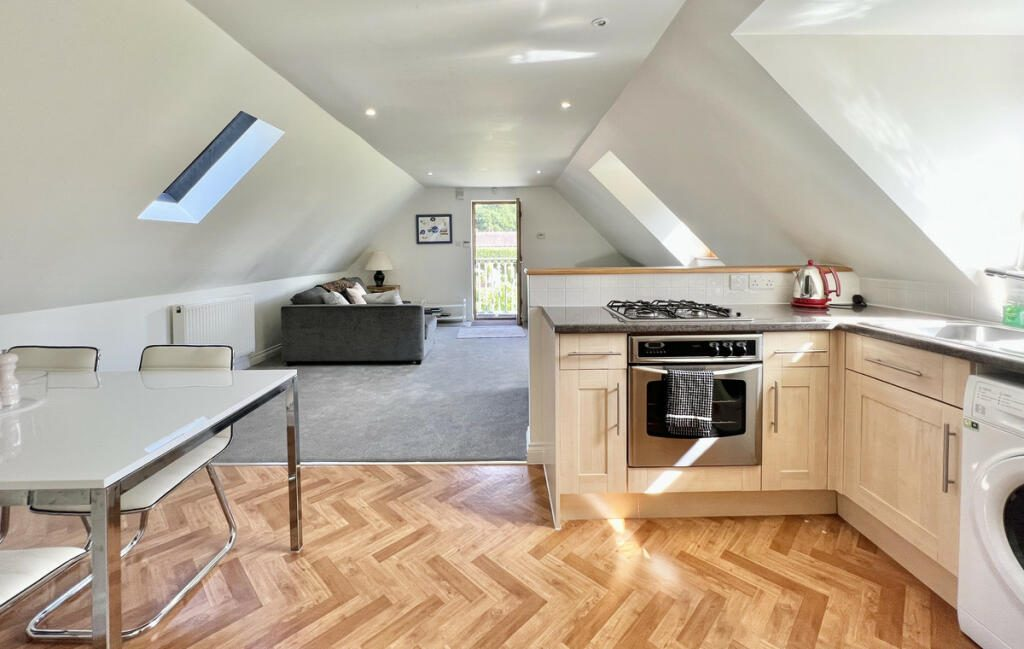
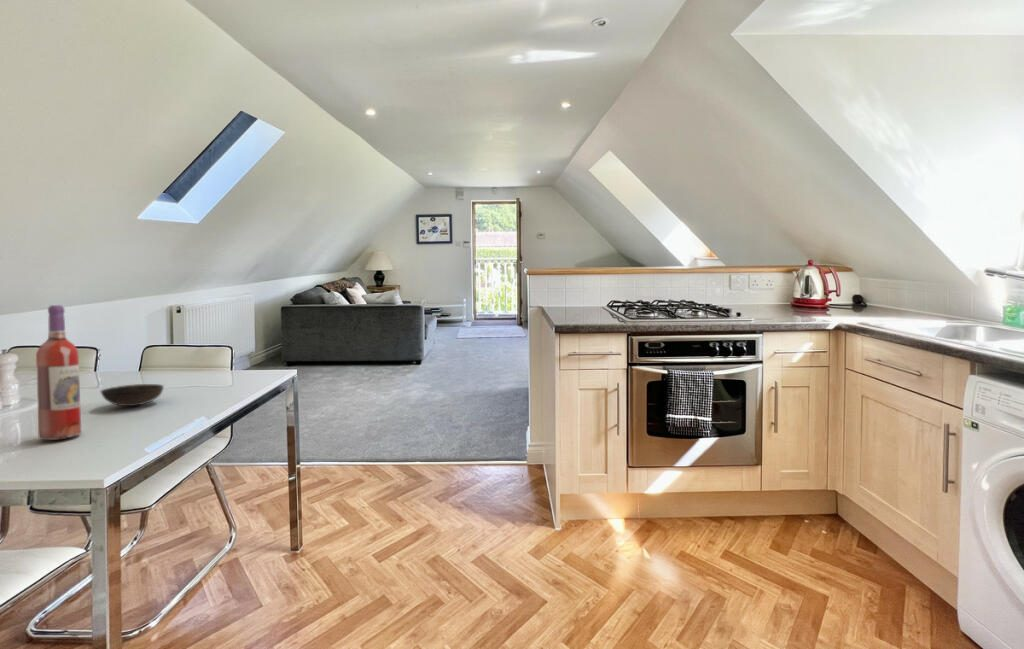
+ bowl [99,383,165,407]
+ wine bottle [35,304,82,441]
